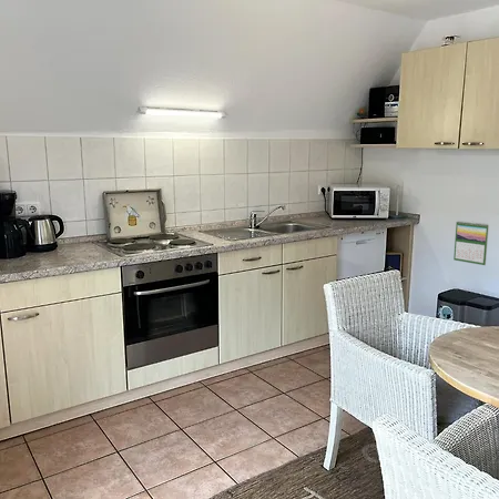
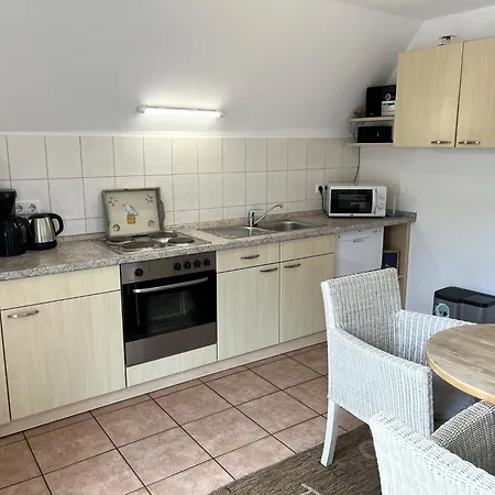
- calendar [452,220,490,266]
